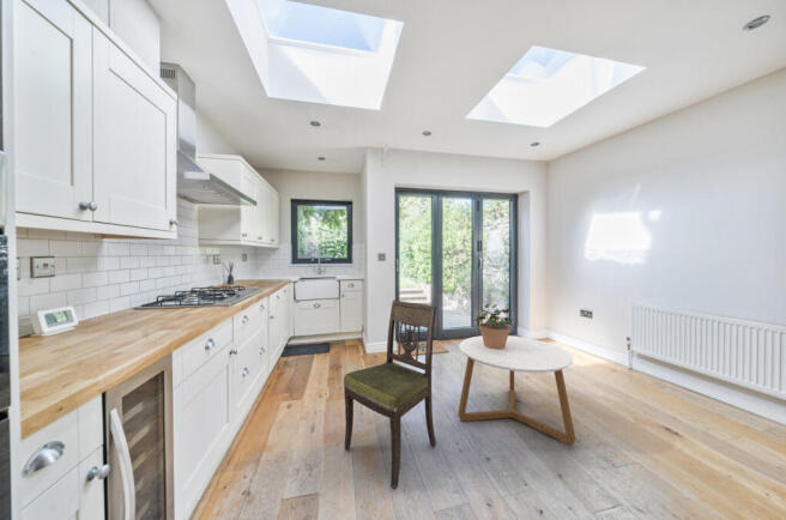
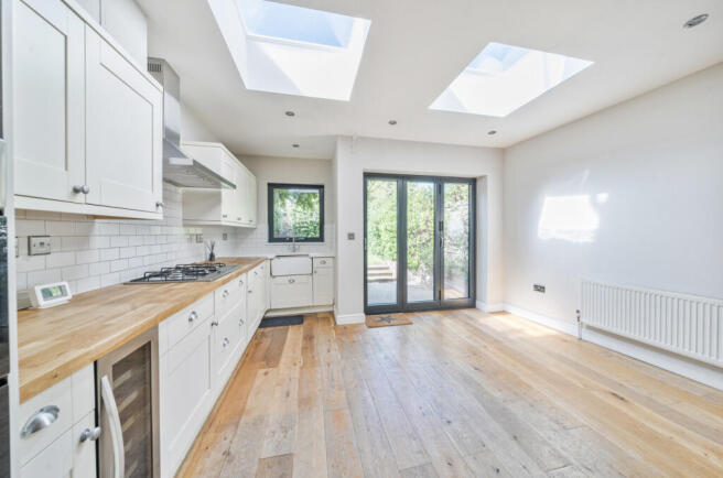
- chair [343,298,437,491]
- potted plant [473,302,516,350]
- coffee table [457,334,576,446]
